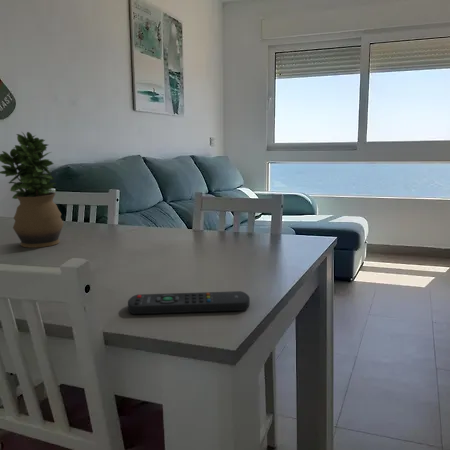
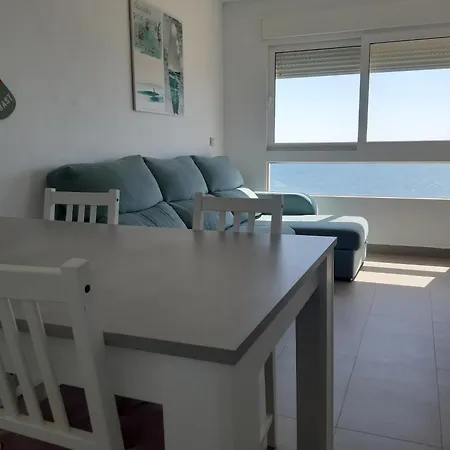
- remote control [127,290,251,315]
- potted plant [0,131,64,249]
